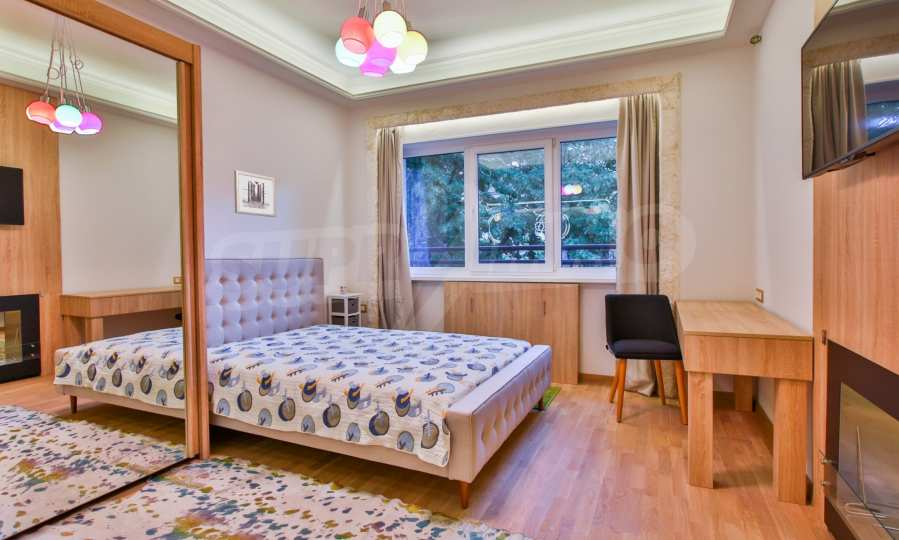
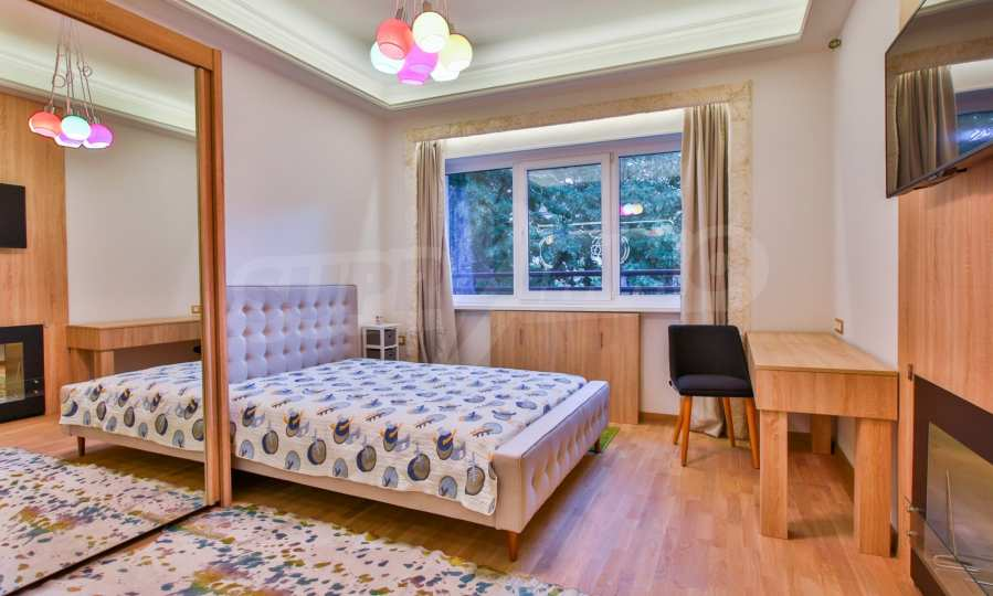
- wall art [233,170,277,218]
